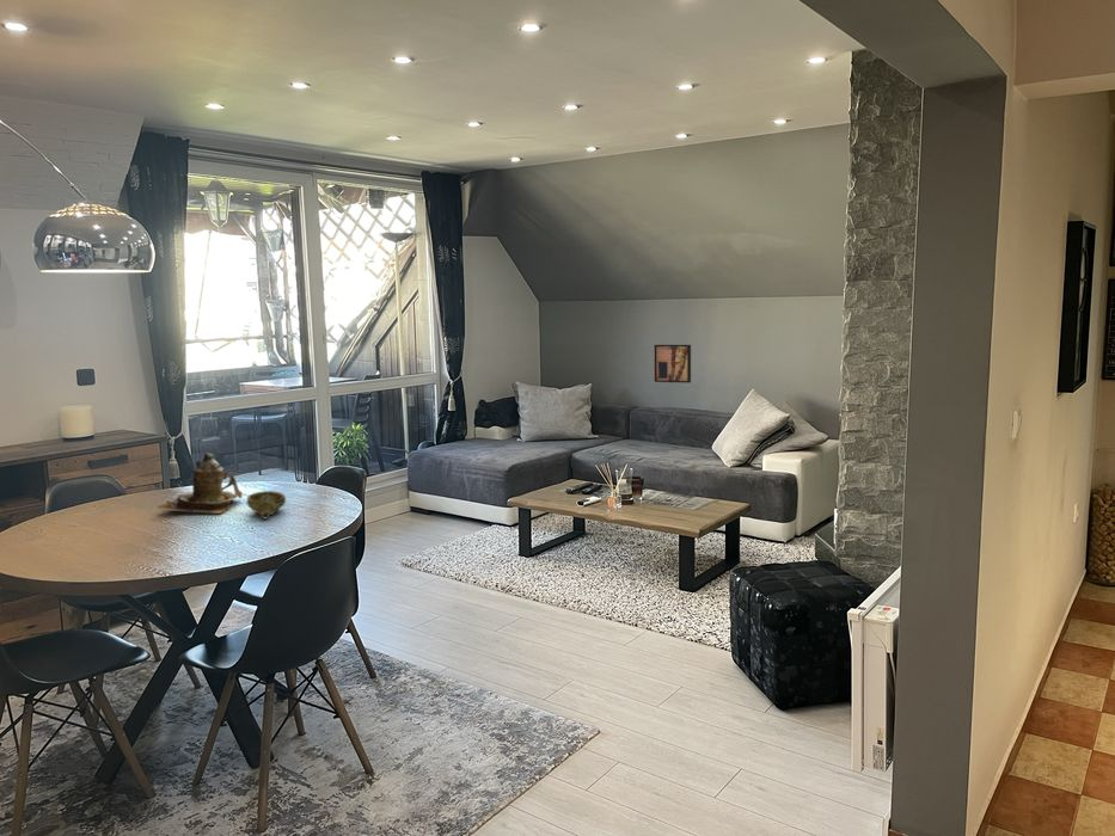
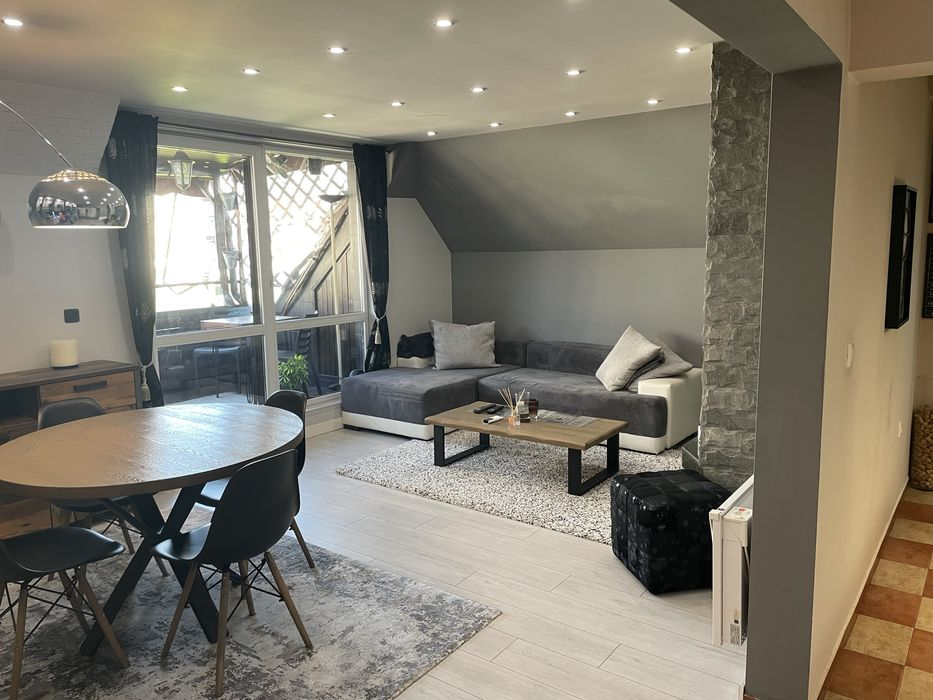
- wall art [654,344,692,383]
- decorative bowl [245,490,287,520]
- teapot [155,451,244,515]
